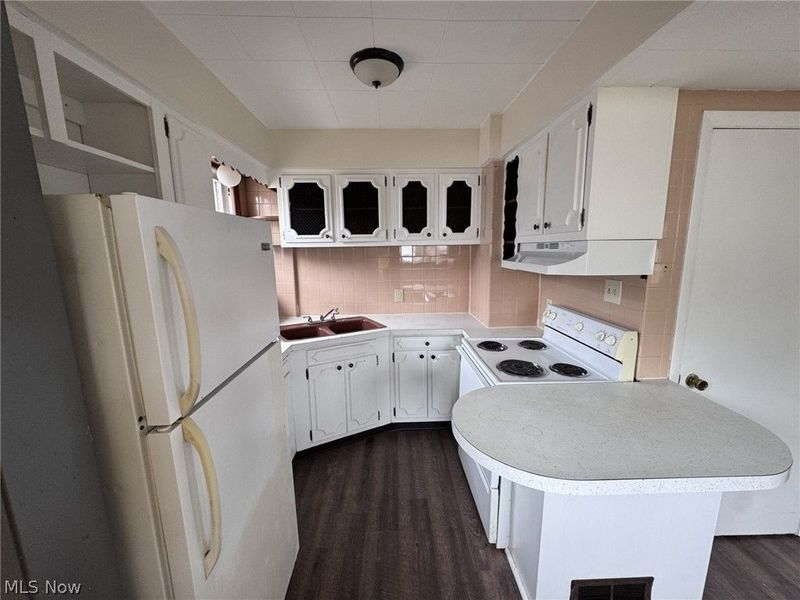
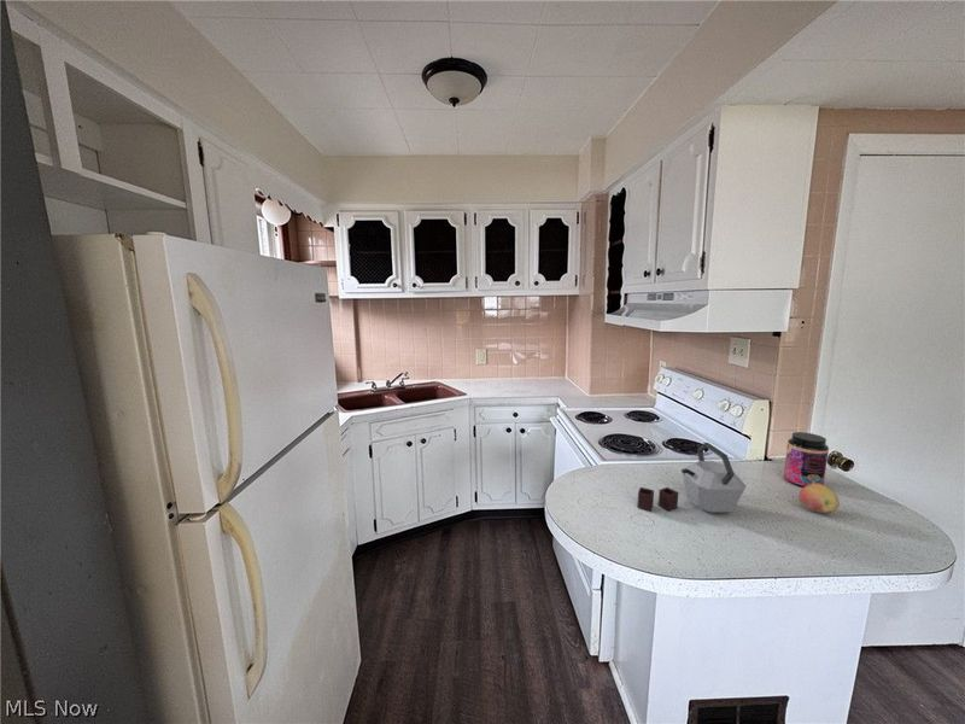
+ fruit [797,484,841,514]
+ jar [783,431,830,487]
+ kettle [636,442,748,514]
